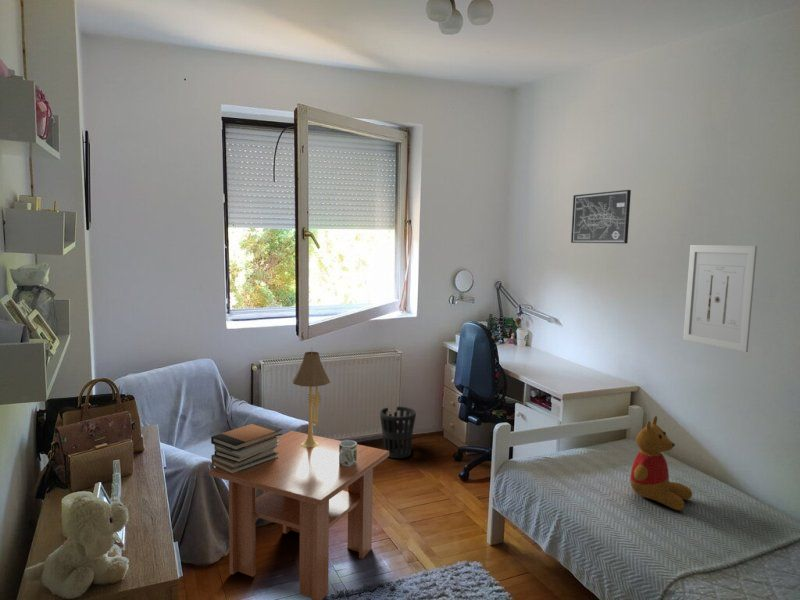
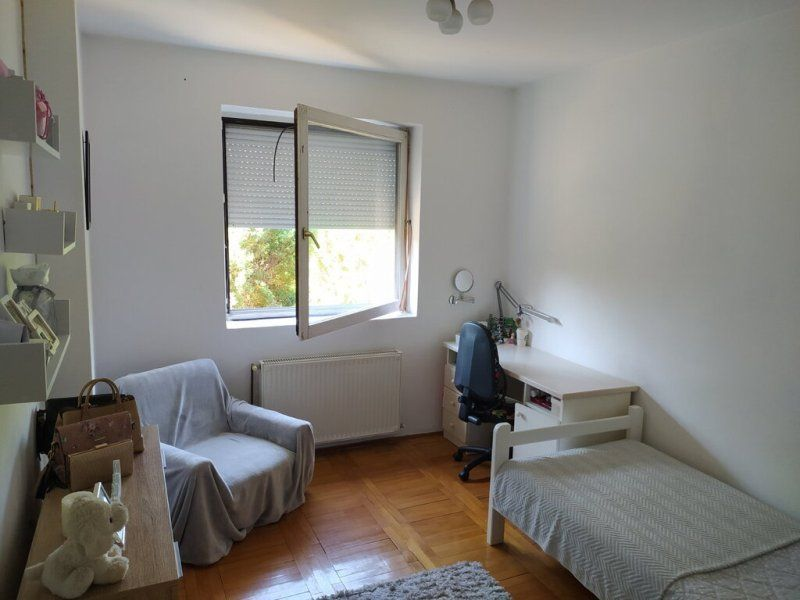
- mug [339,439,358,467]
- wastebasket [379,405,417,459]
- coffee table [208,430,389,600]
- book stack [210,421,283,475]
- wall art [682,244,758,353]
- table lamp [291,348,332,447]
- teddy bear [629,415,693,511]
- wall art [570,189,632,244]
